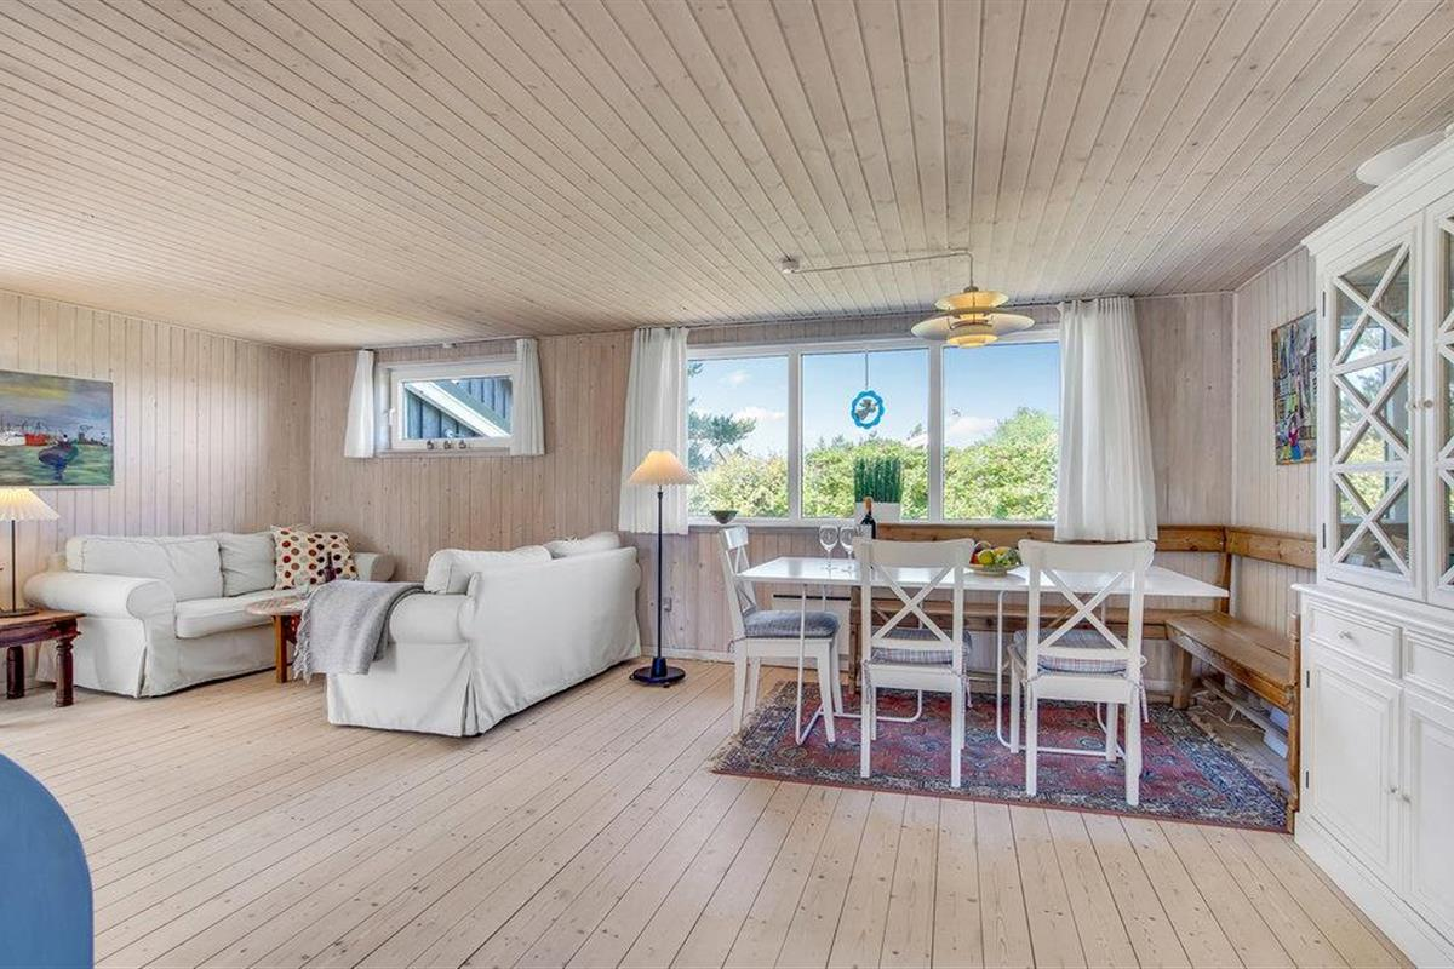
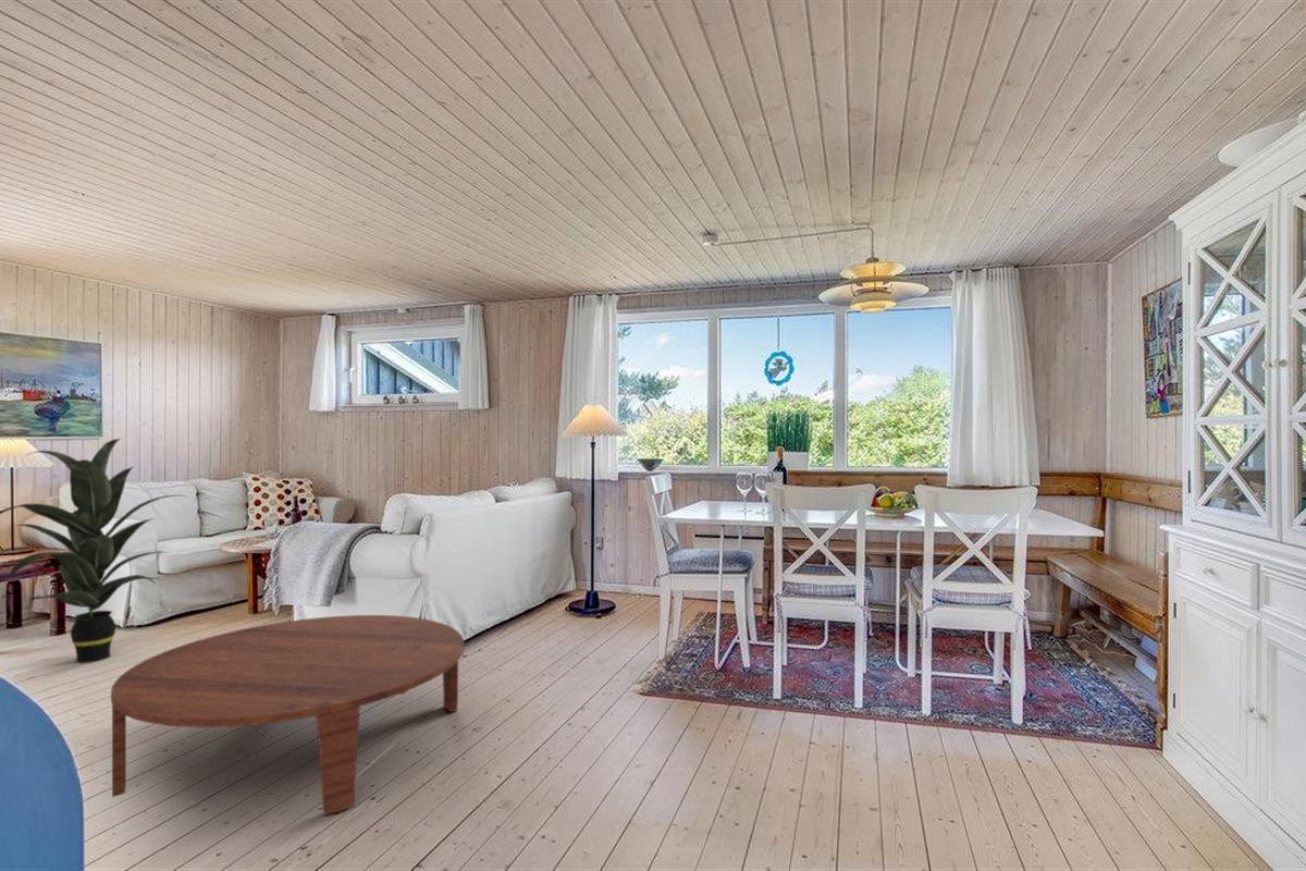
+ coffee table [110,614,465,817]
+ indoor plant [0,438,190,664]
